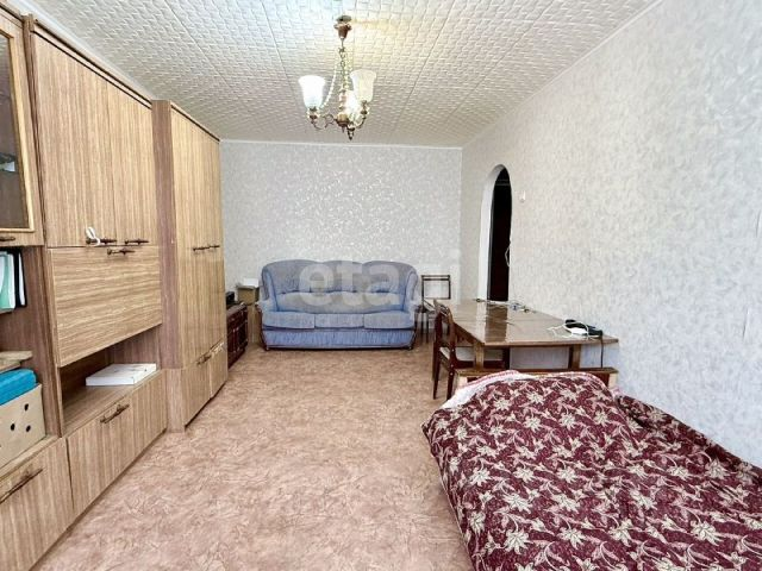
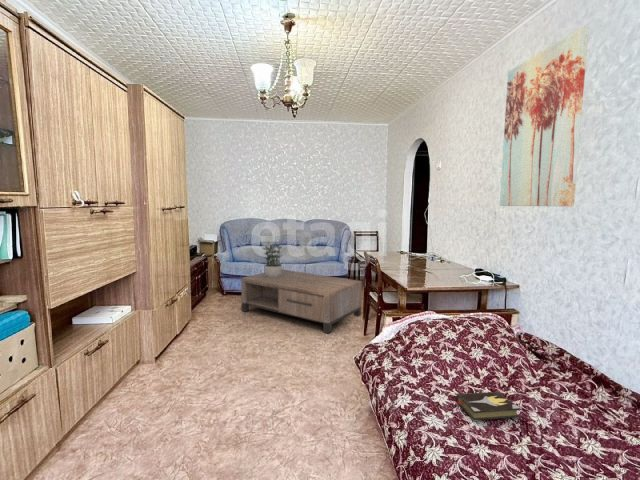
+ hardback book [456,391,520,422]
+ potted plant [262,242,284,277]
+ wall art [499,26,590,207]
+ coffee table [240,268,363,334]
